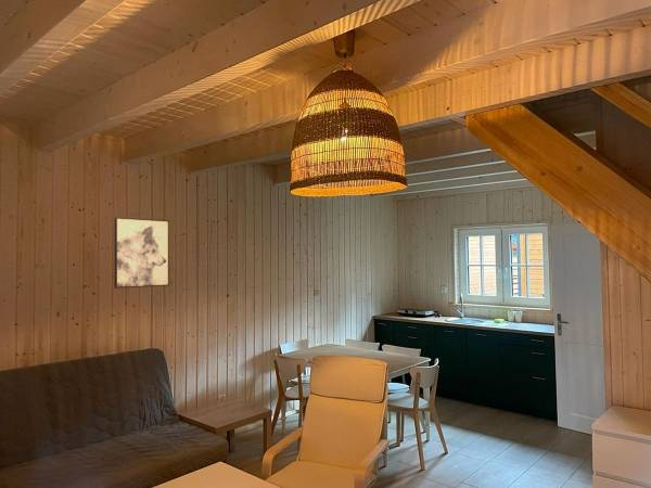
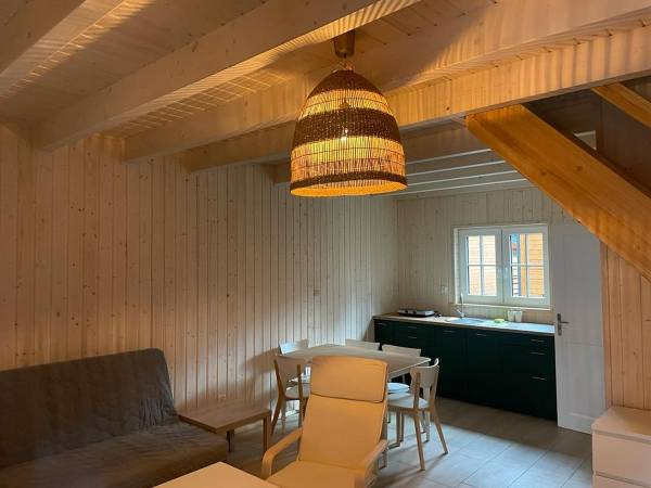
- wall art [114,217,170,290]
